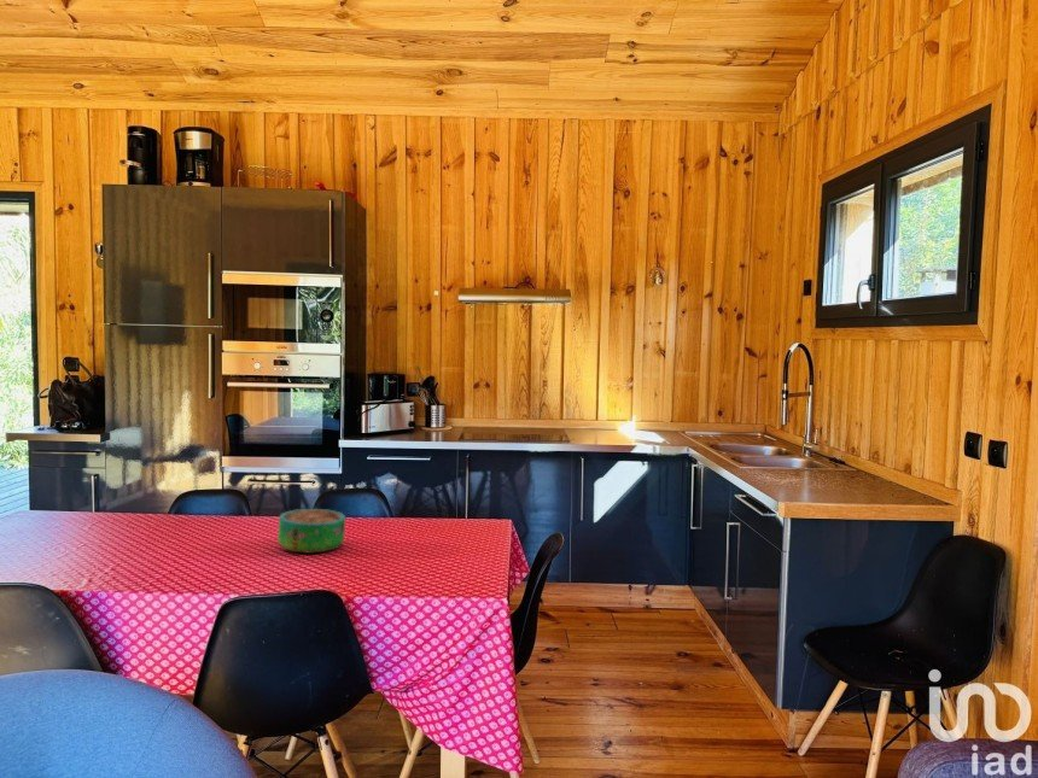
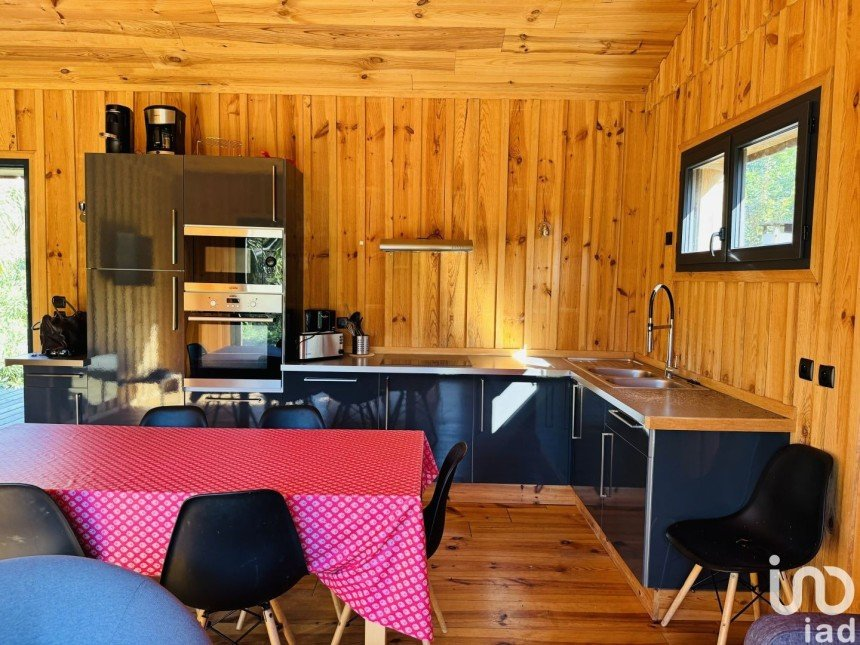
- decorative bowl [276,508,346,555]
